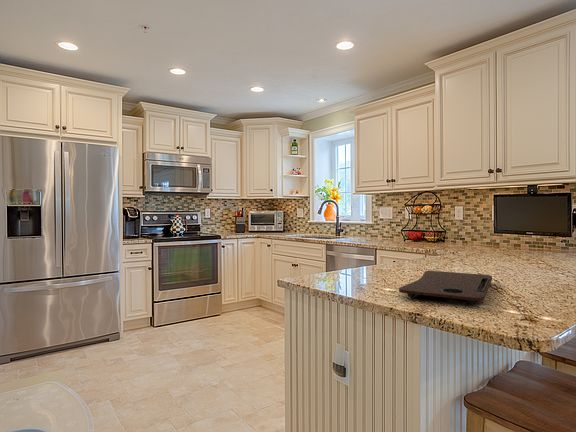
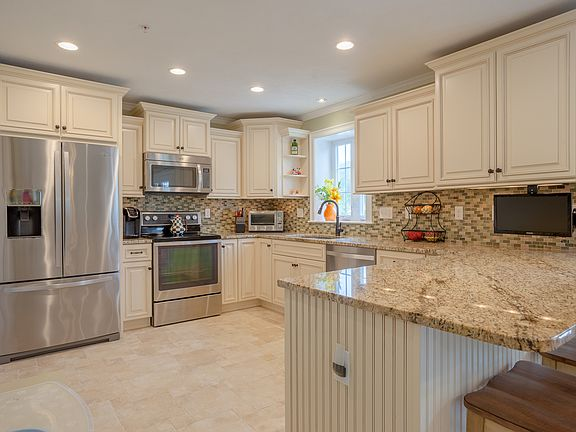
- cutting board [398,270,493,305]
